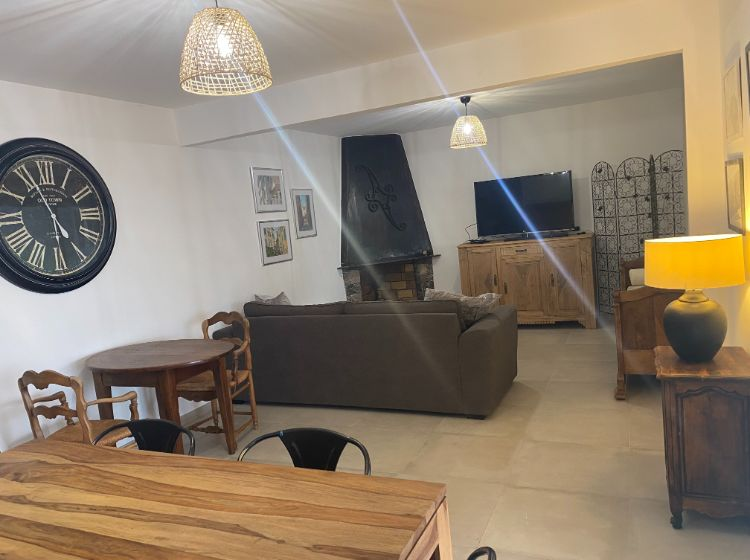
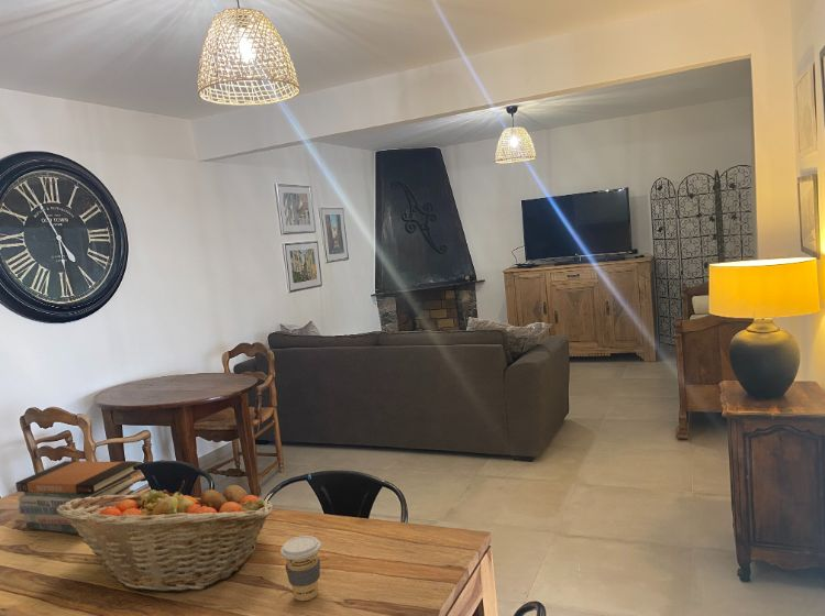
+ coffee cup [279,535,322,602]
+ book stack [14,460,139,535]
+ fruit basket [56,480,275,593]
